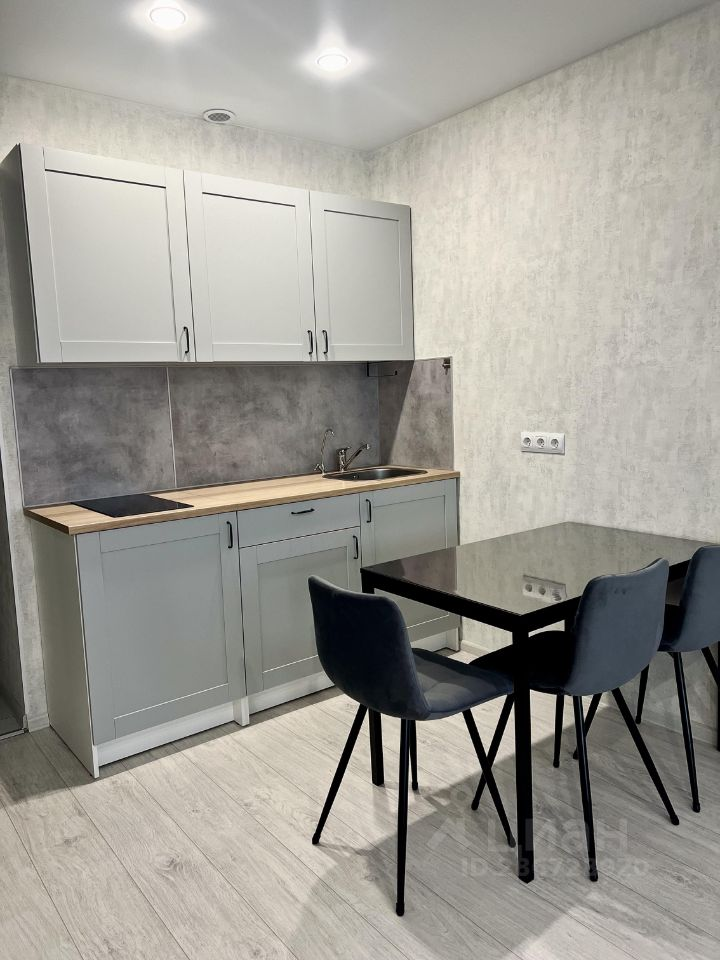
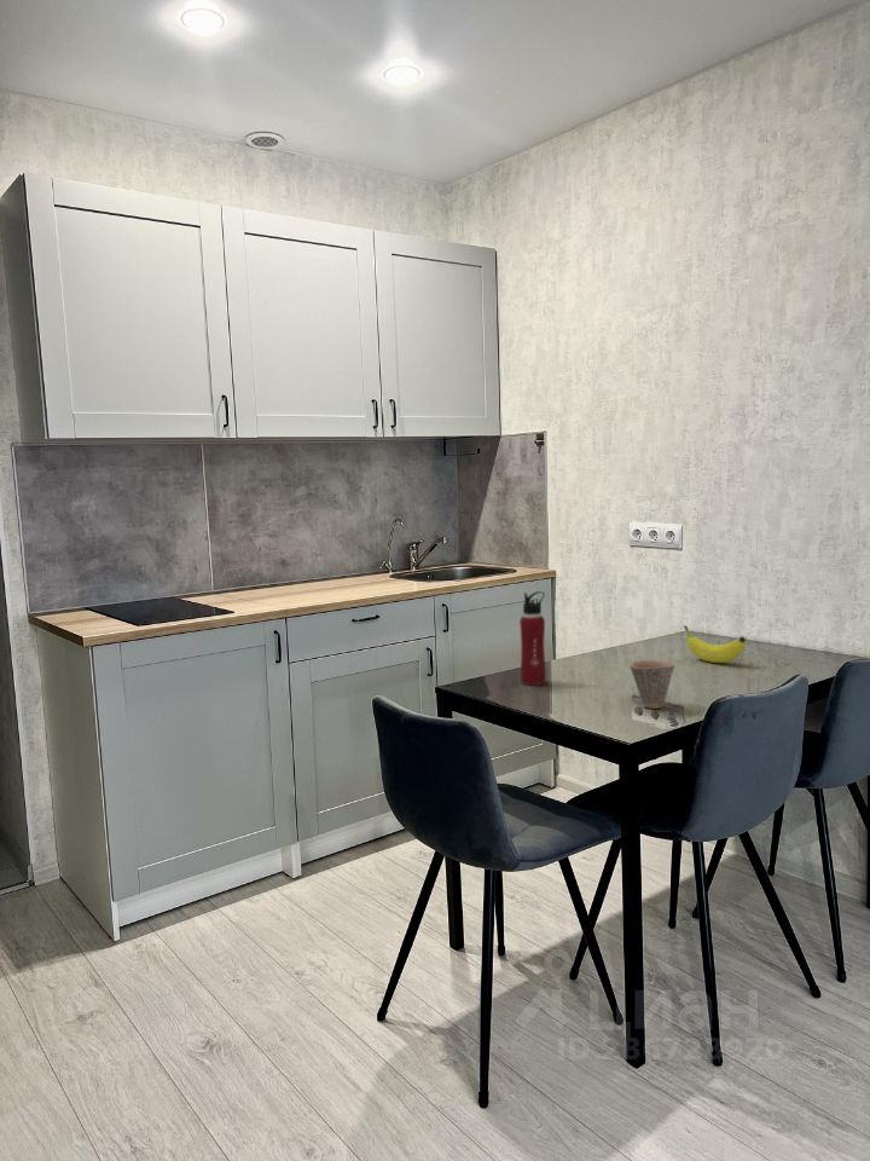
+ fruit [683,624,747,664]
+ water bottle [518,590,547,686]
+ cup [628,658,675,710]
